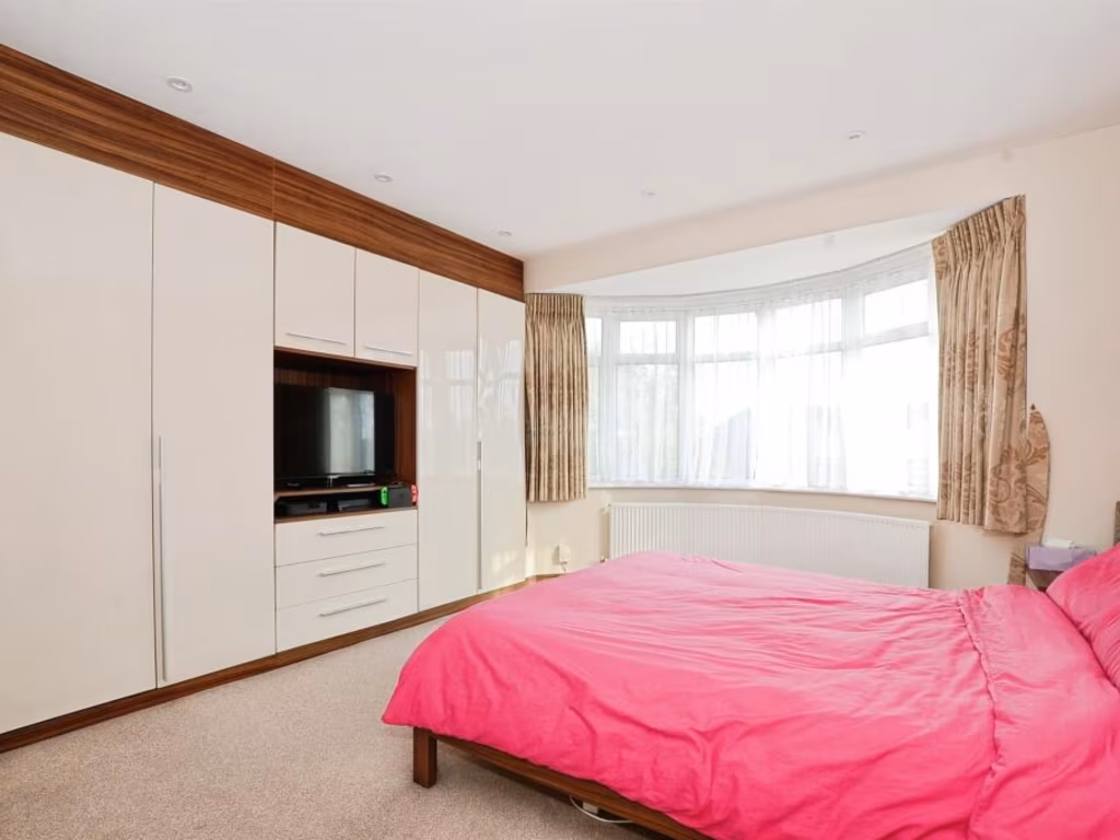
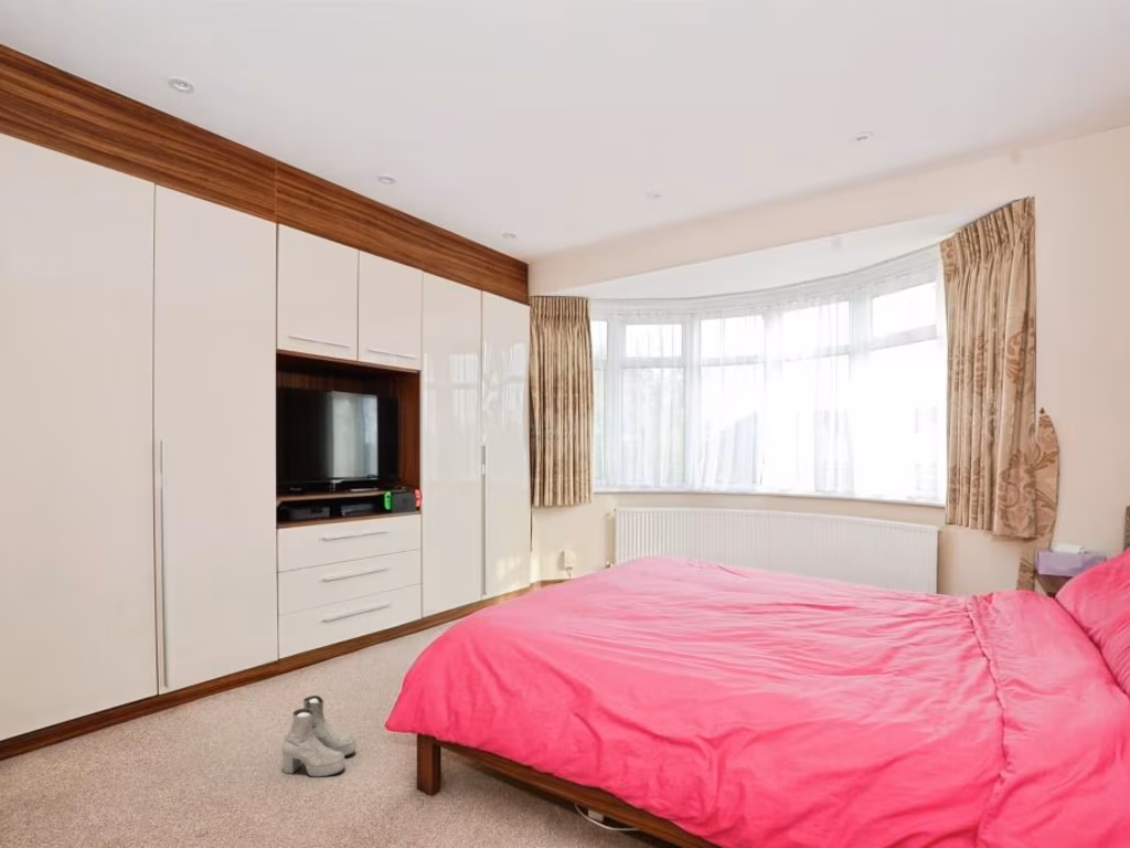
+ boots [280,695,356,778]
